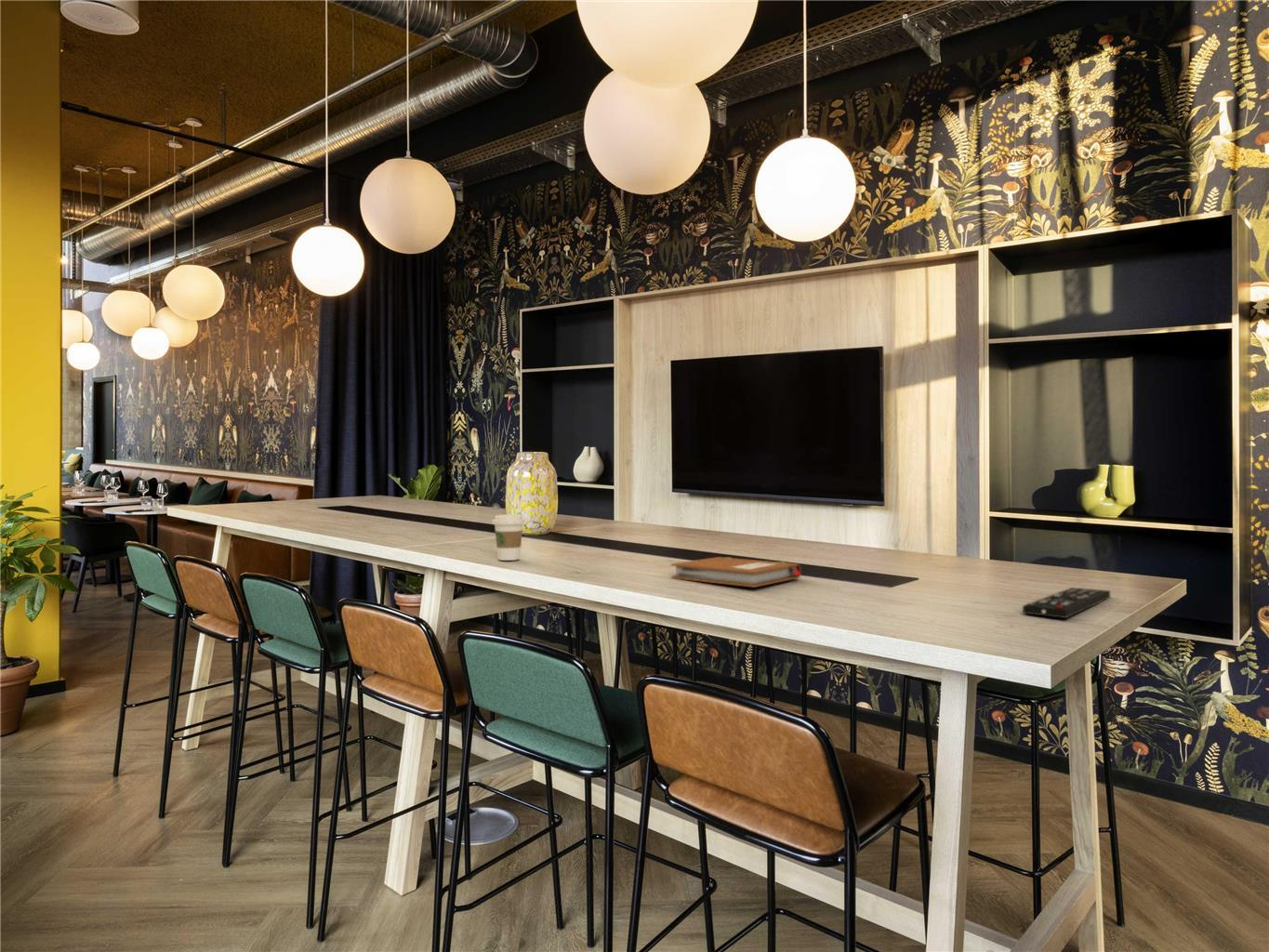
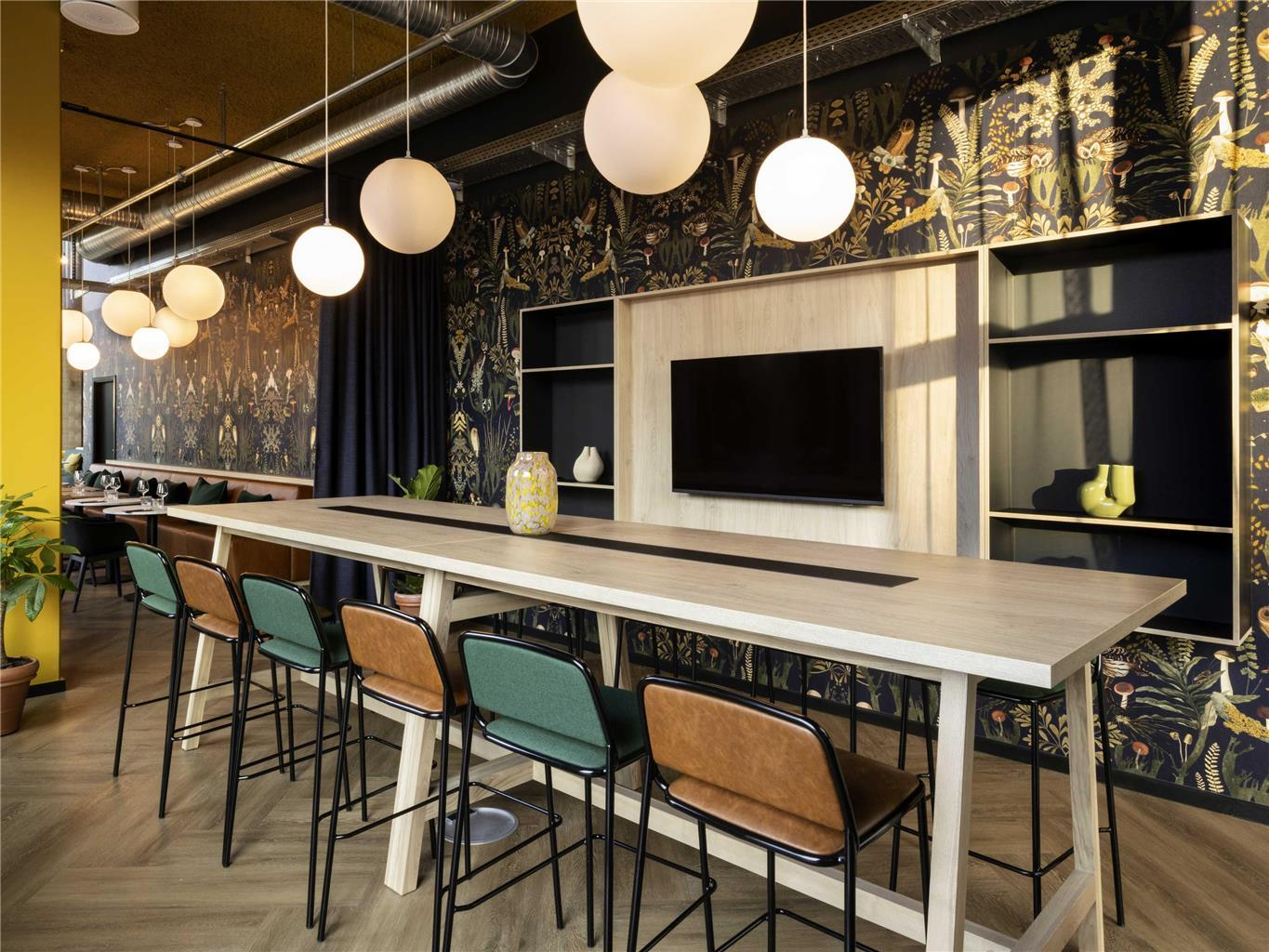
- notebook [670,556,802,588]
- coffee cup [491,514,526,562]
- remote control [1022,587,1111,619]
